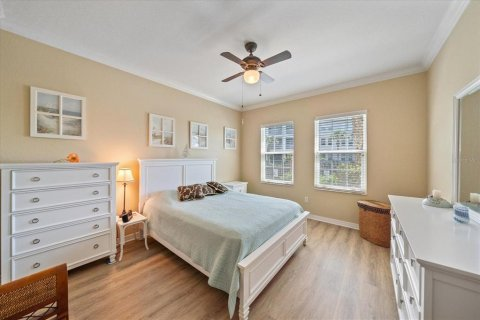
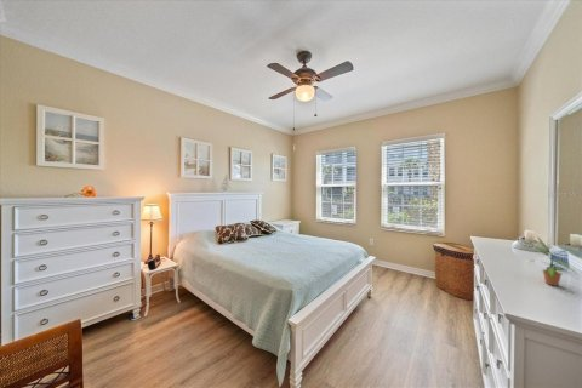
+ potted plant [525,235,578,287]
